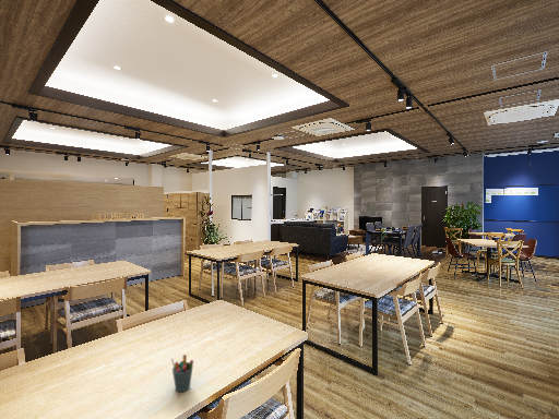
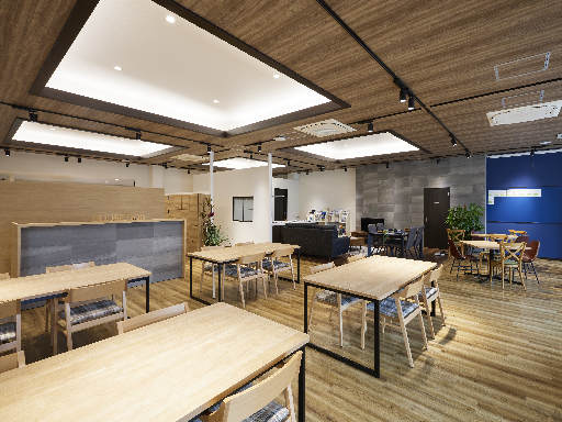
- pen holder [170,354,194,393]
